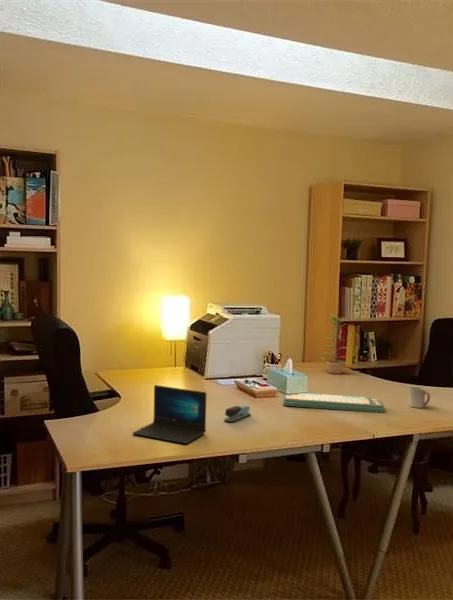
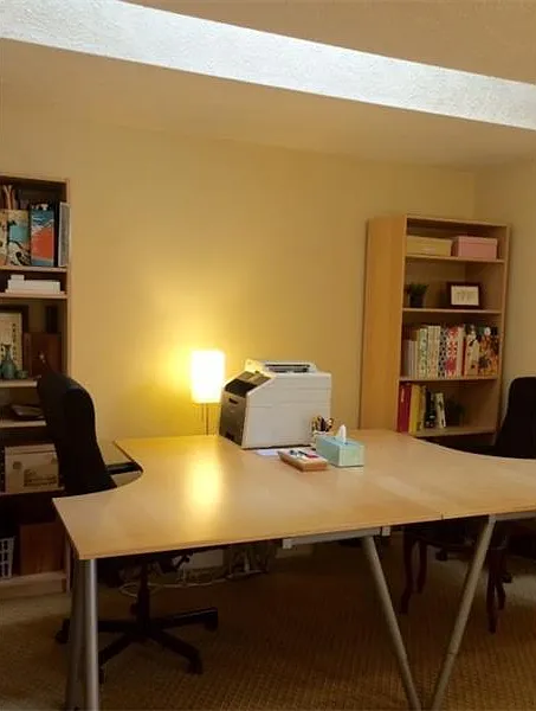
- stapler [223,404,252,423]
- laptop [132,384,207,445]
- cup [408,386,431,409]
- plant [320,313,348,375]
- computer keyboard [282,392,385,413]
